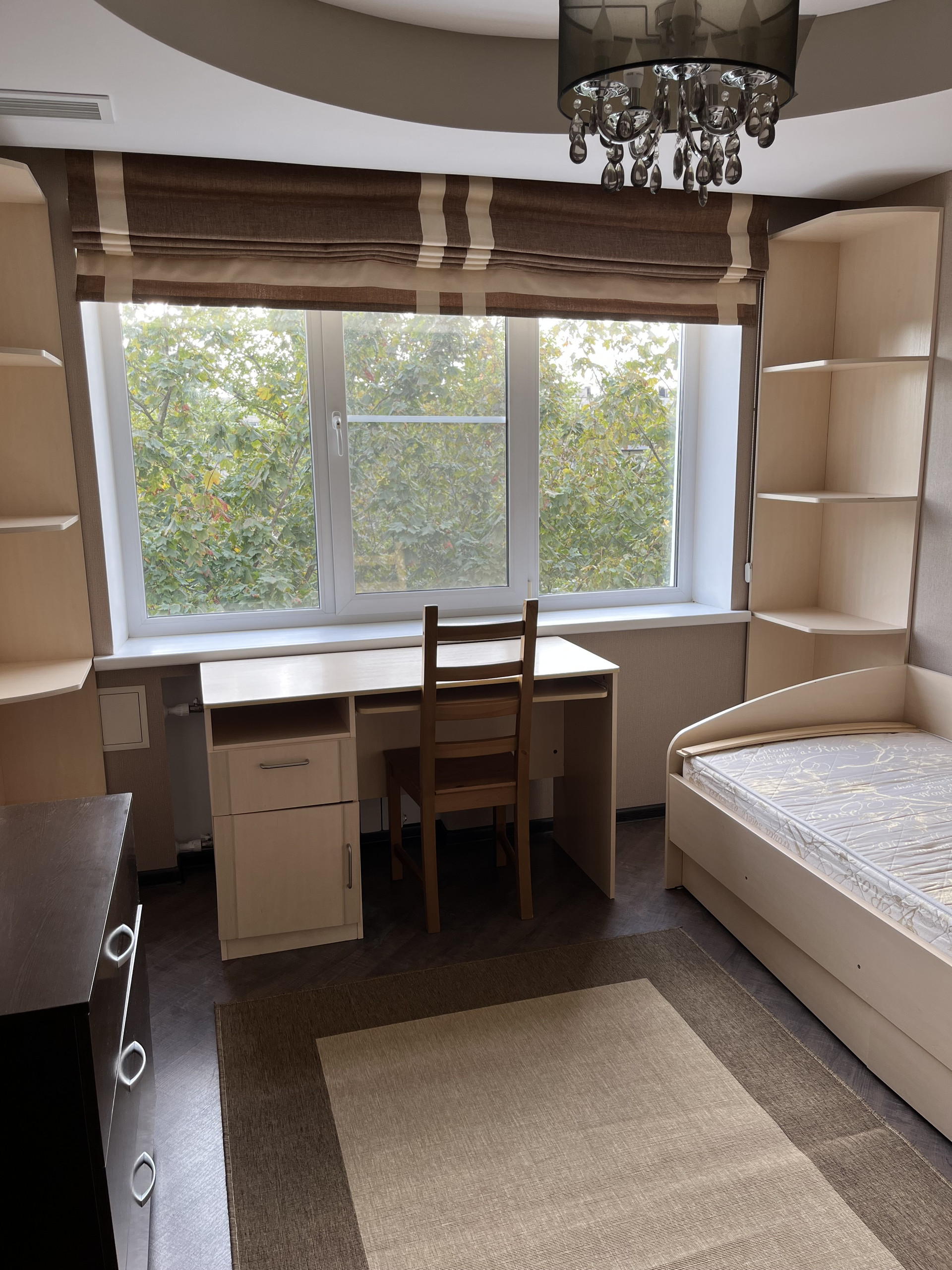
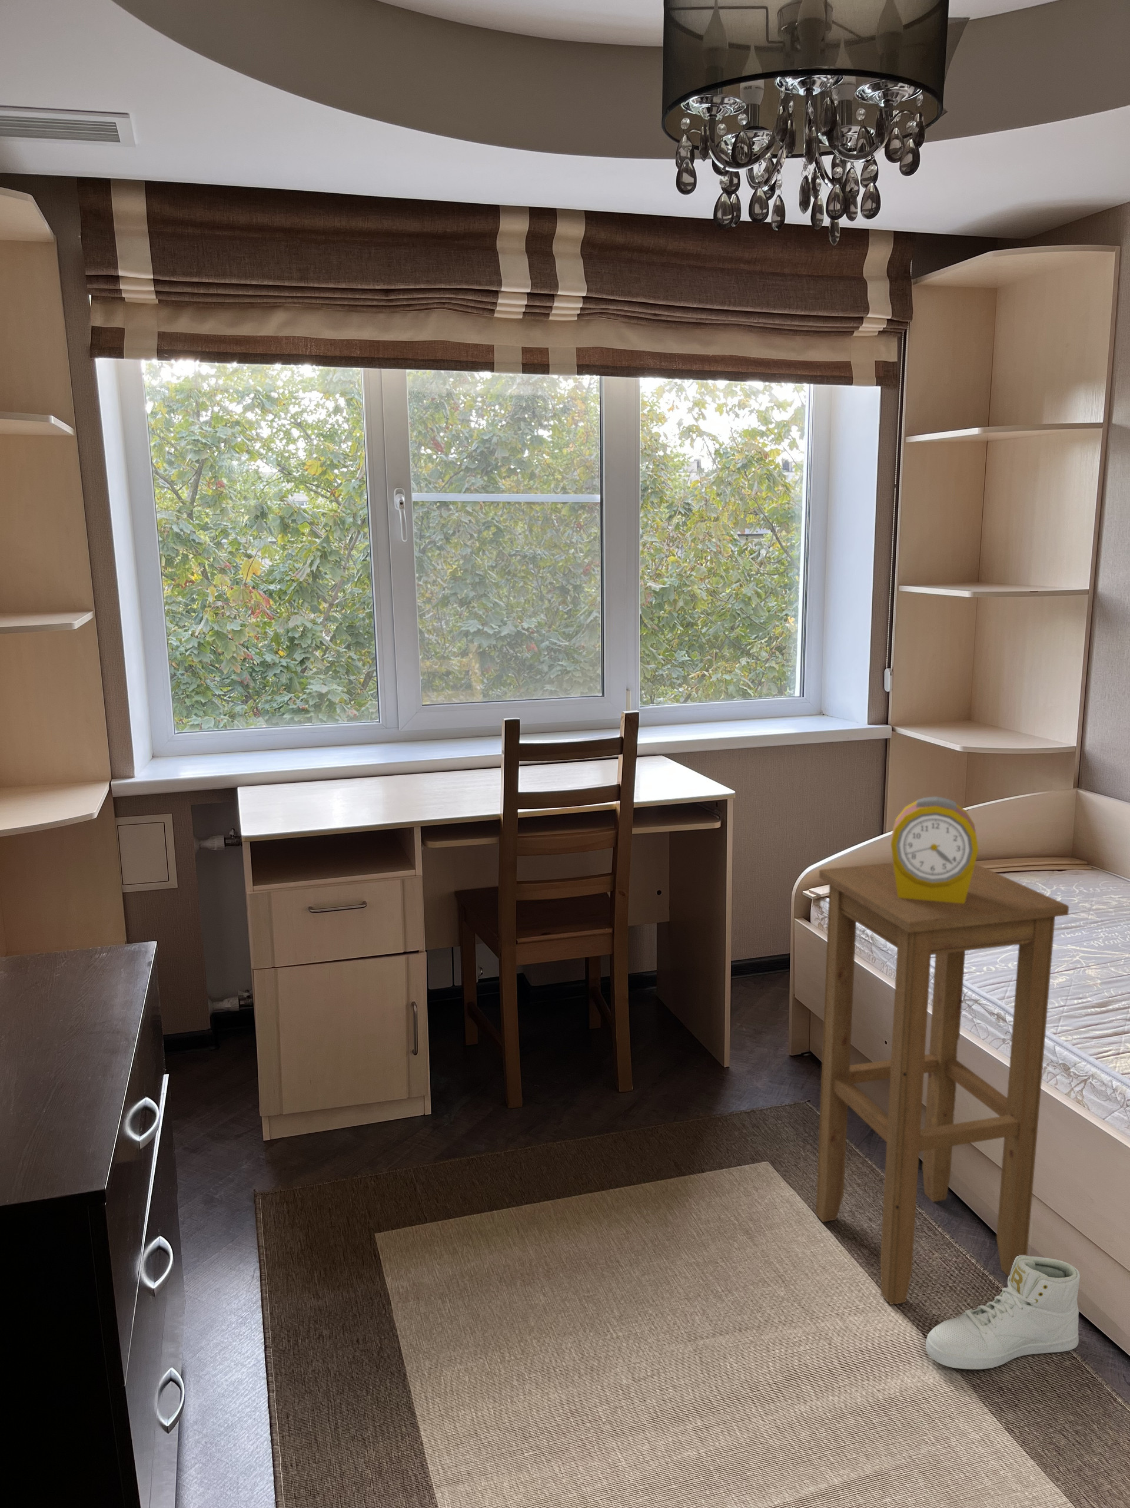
+ sneaker [925,1255,1080,1369]
+ alarm clock [890,796,979,904]
+ stool [815,862,1069,1305]
